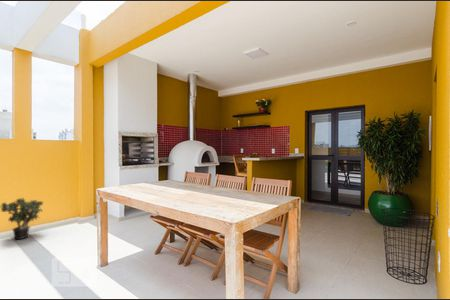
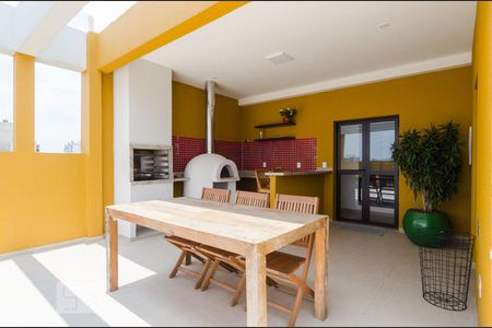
- potted plant [0,197,44,241]
